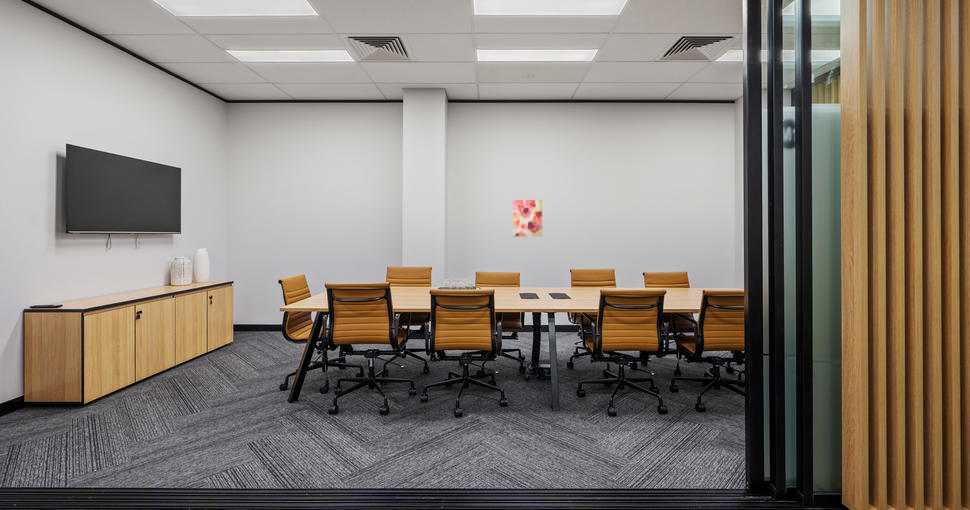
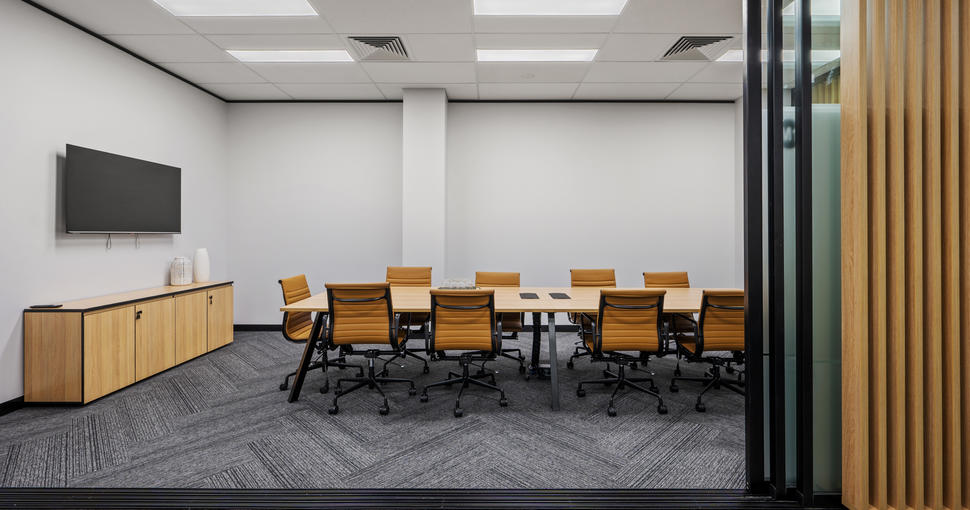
- wall art [512,199,543,237]
